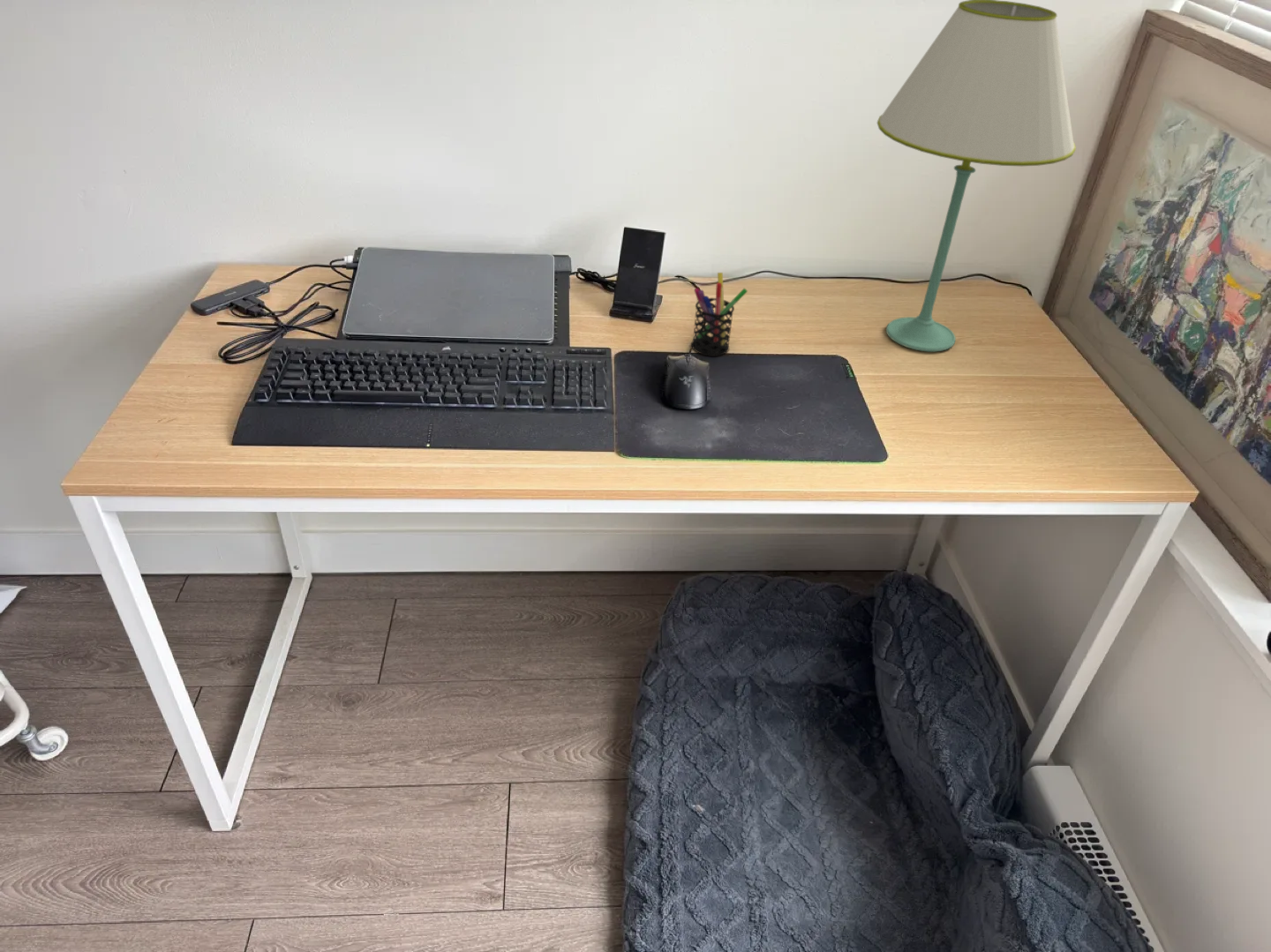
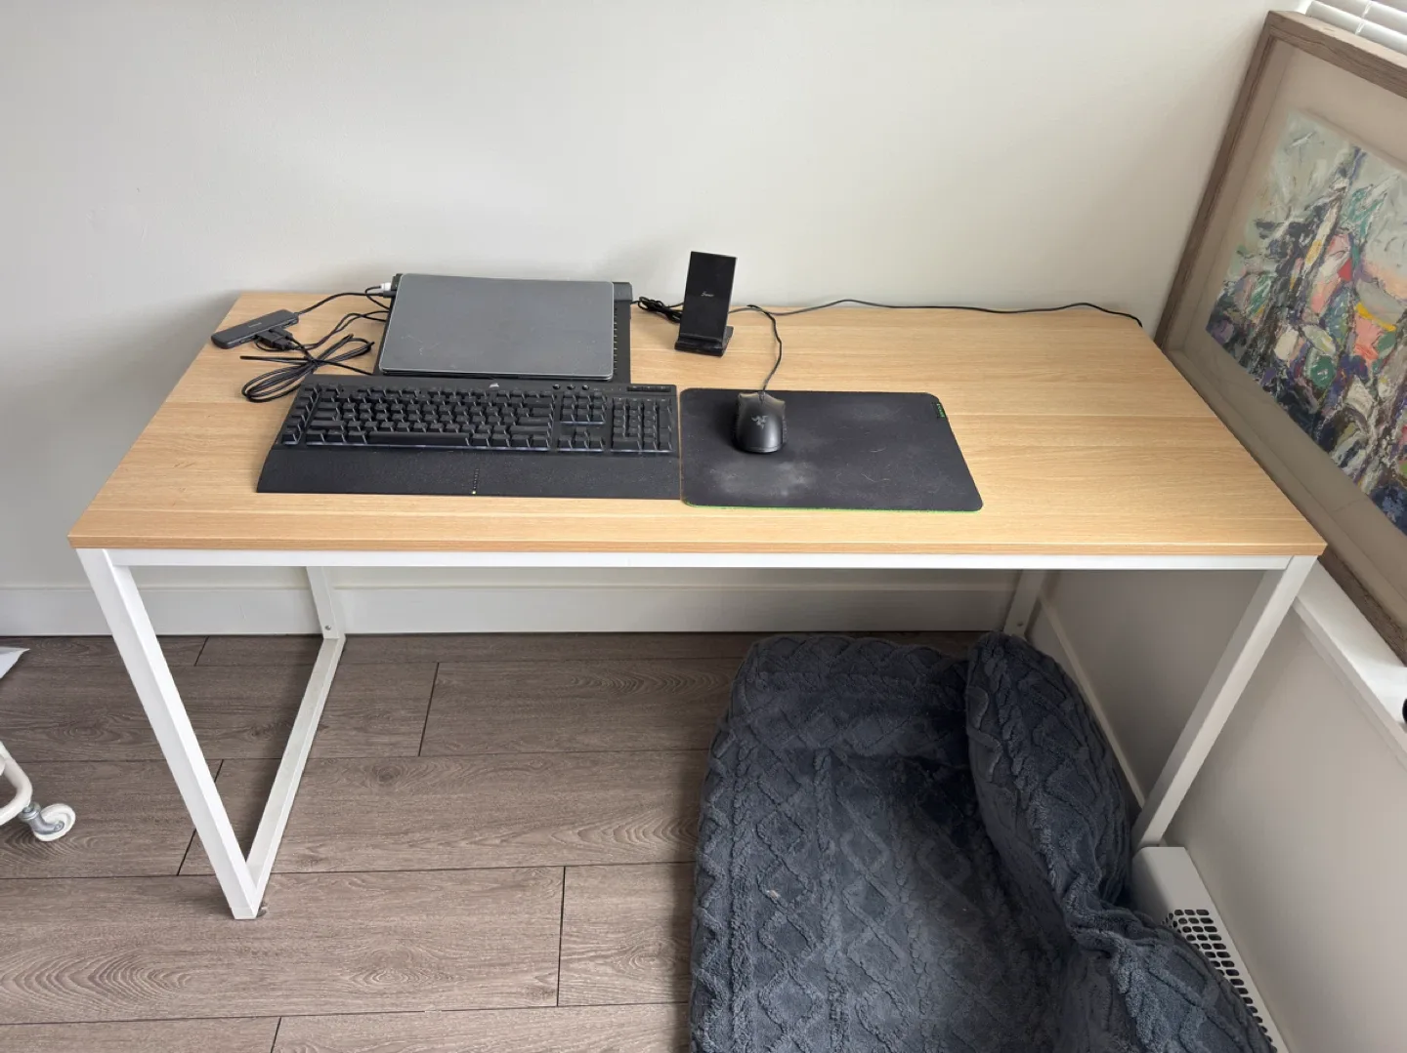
- pen holder [691,272,748,357]
- table lamp [876,0,1077,352]
